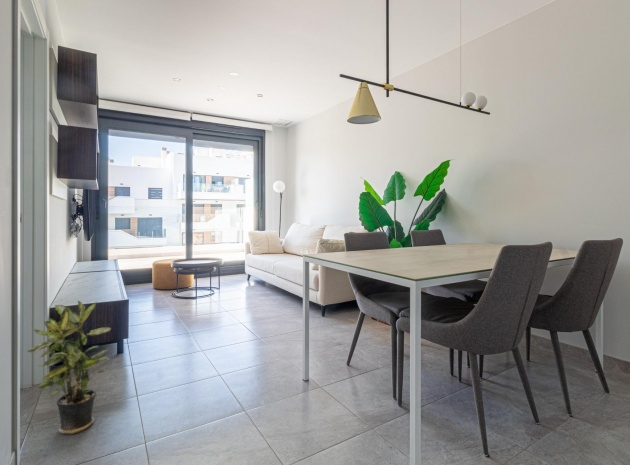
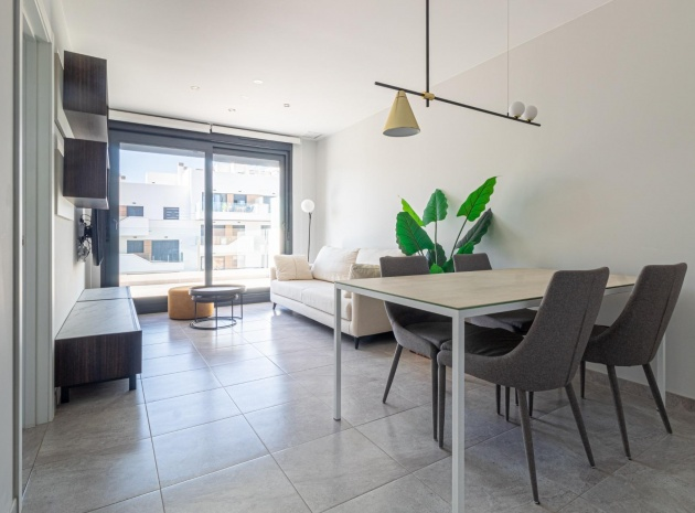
- potted plant [27,300,112,436]
